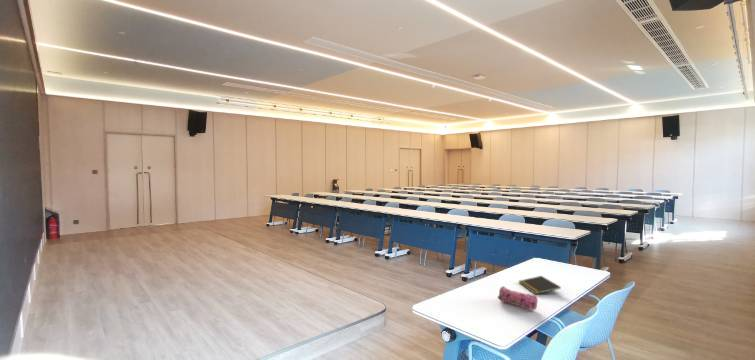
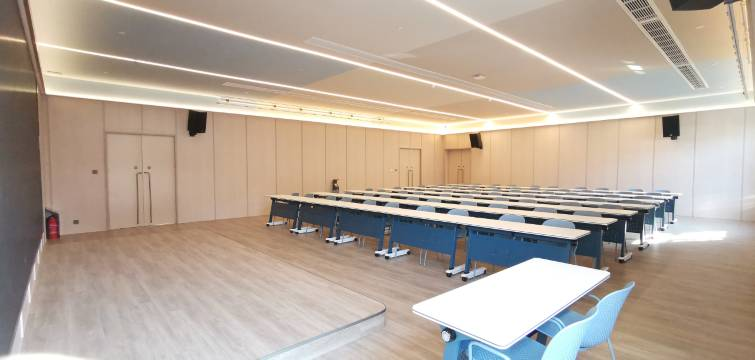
- notepad [518,275,562,295]
- pencil case [497,285,539,312]
